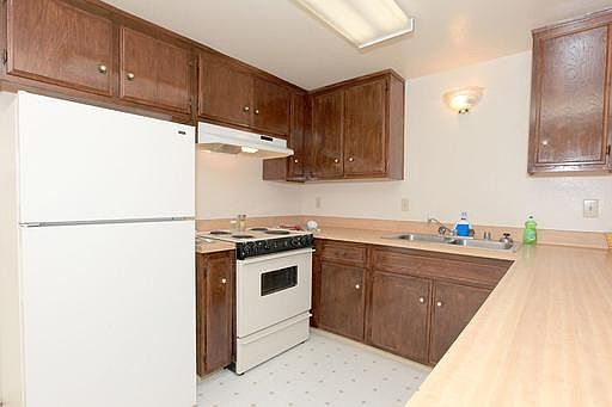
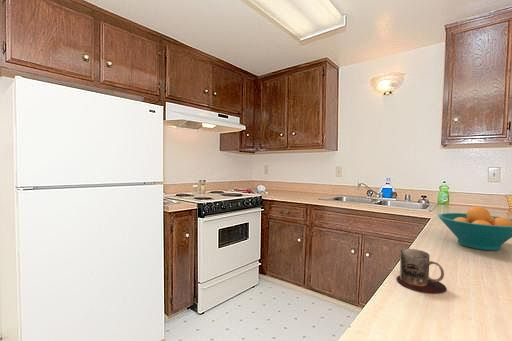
+ fruit bowl [437,206,512,252]
+ mug [396,248,447,294]
